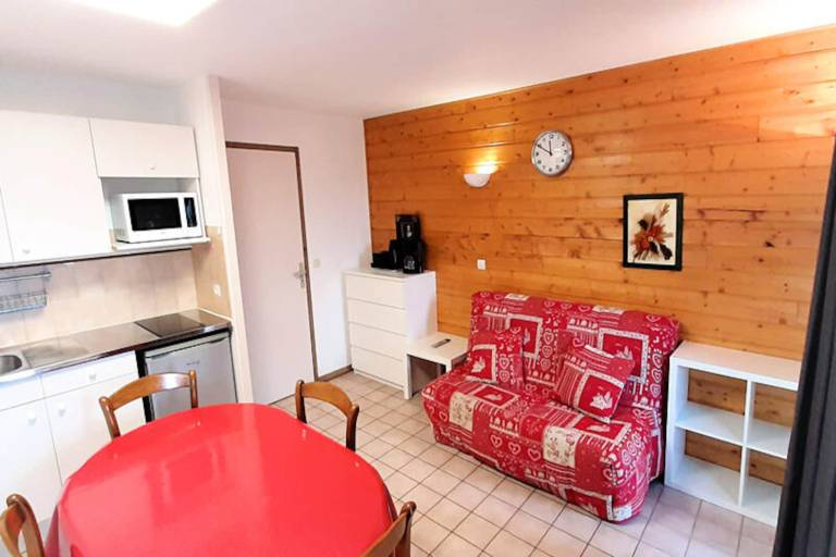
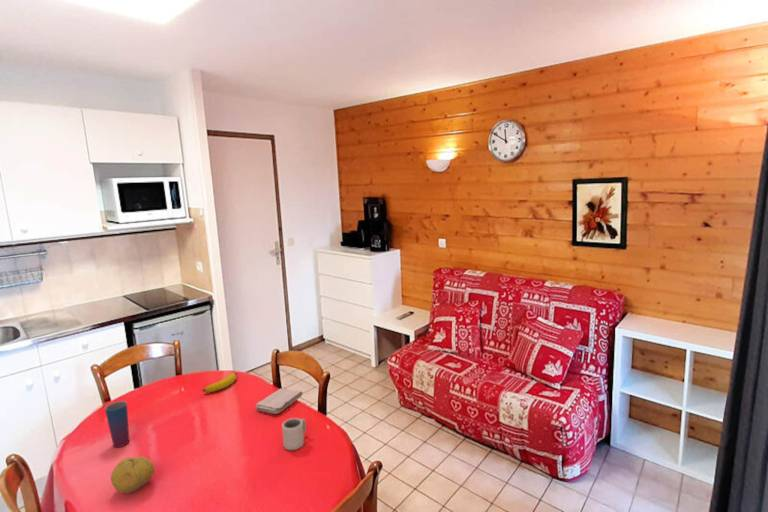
+ banana [202,372,238,393]
+ washcloth [255,387,304,415]
+ fruit [110,455,155,494]
+ cup [281,417,307,451]
+ cup [104,400,130,448]
